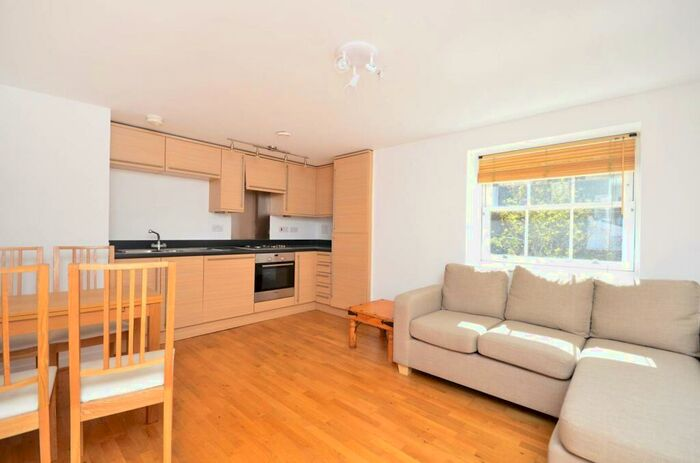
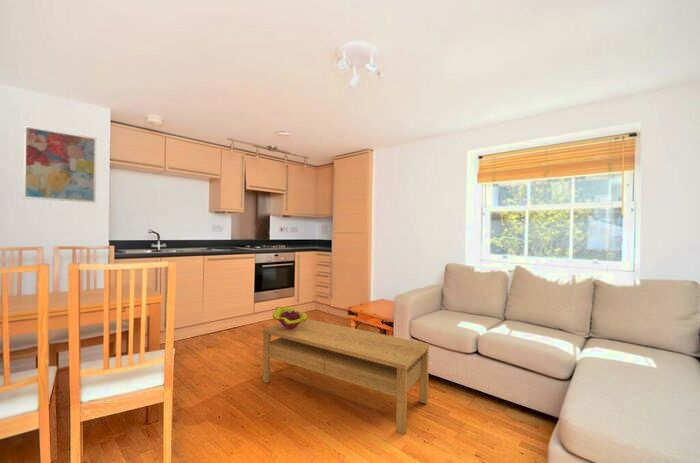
+ decorative bowl [272,306,308,329]
+ wall art [22,124,97,204]
+ coffee table [262,318,430,436]
